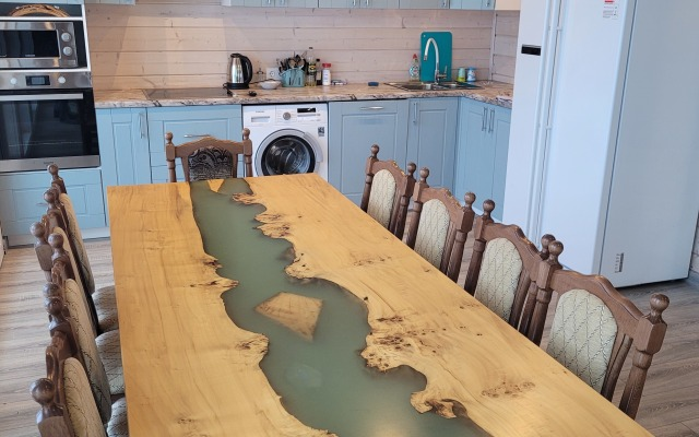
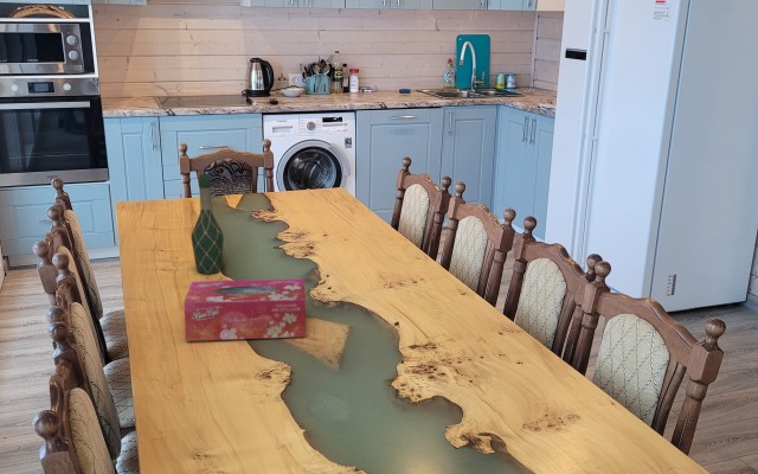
+ wine bottle [191,173,225,275]
+ tissue box [182,278,307,342]
